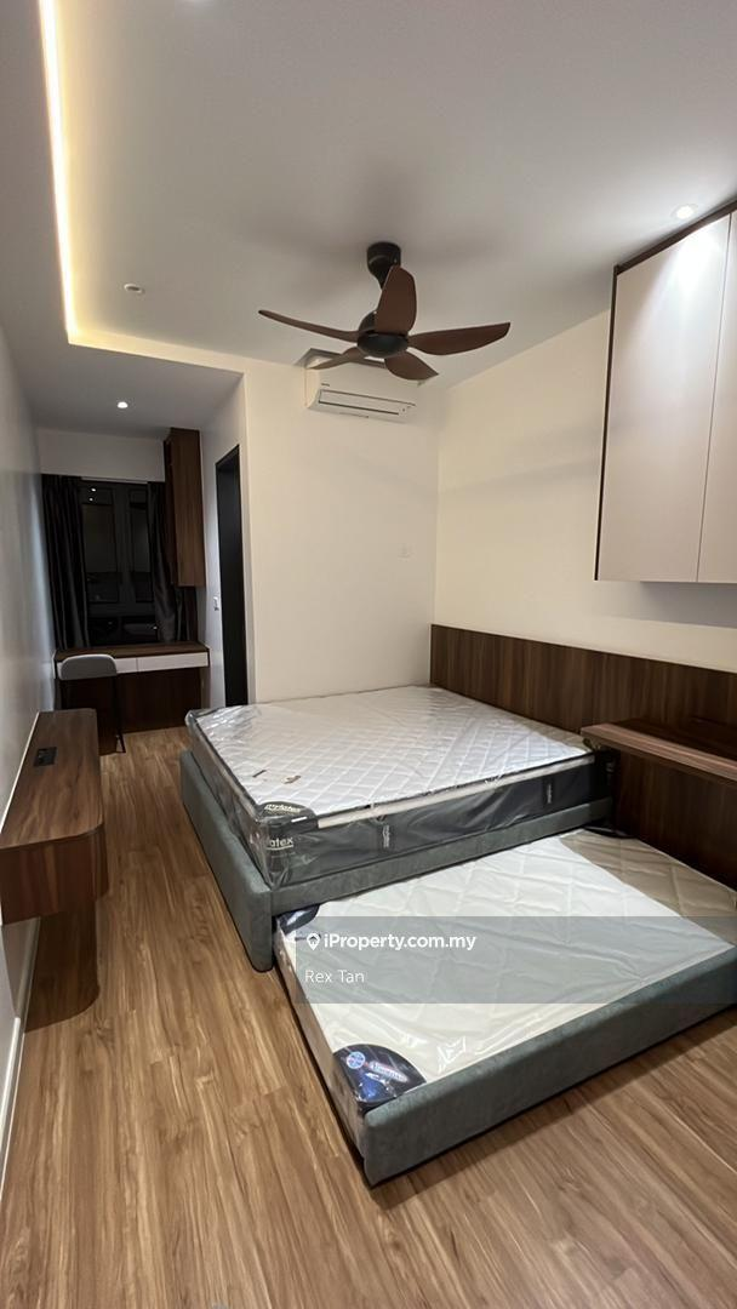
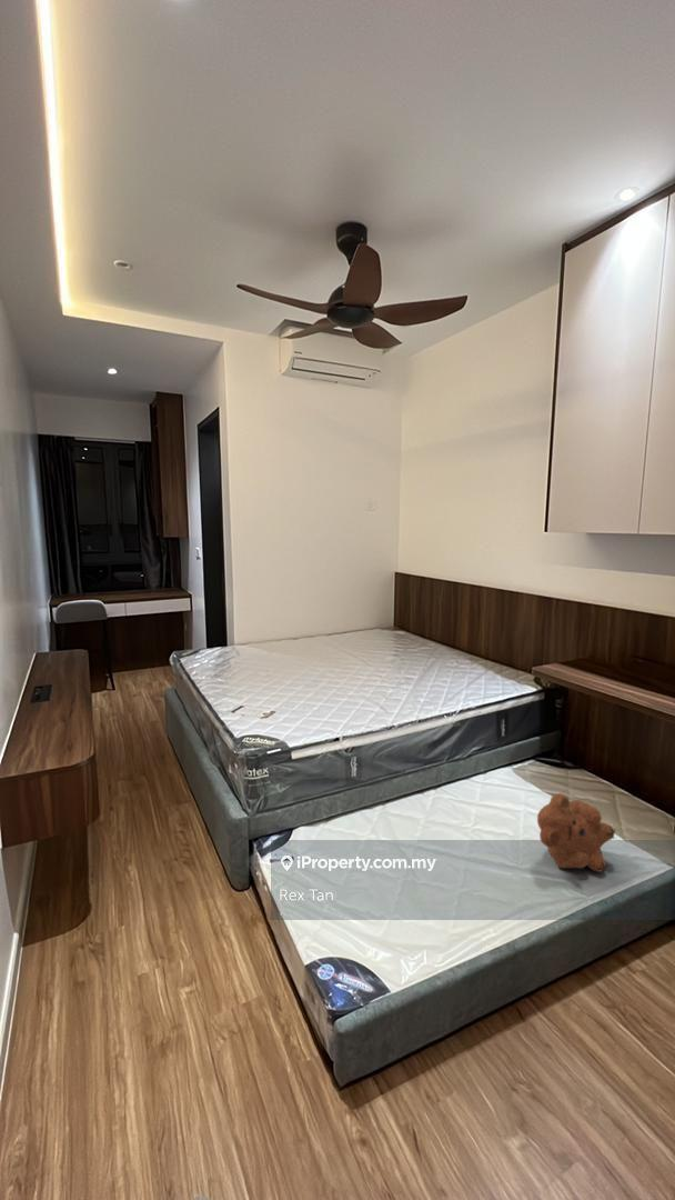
+ teddy bear [536,792,617,873]
